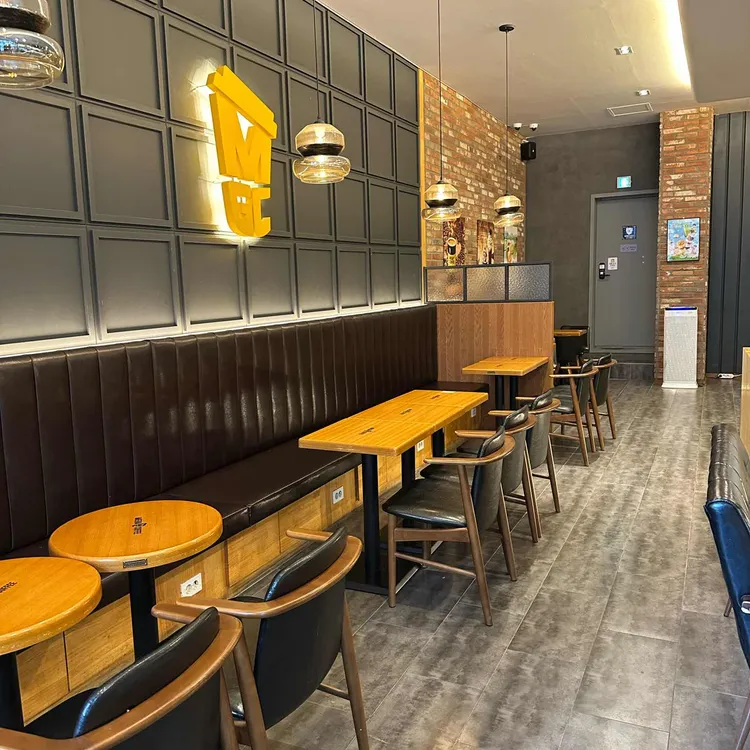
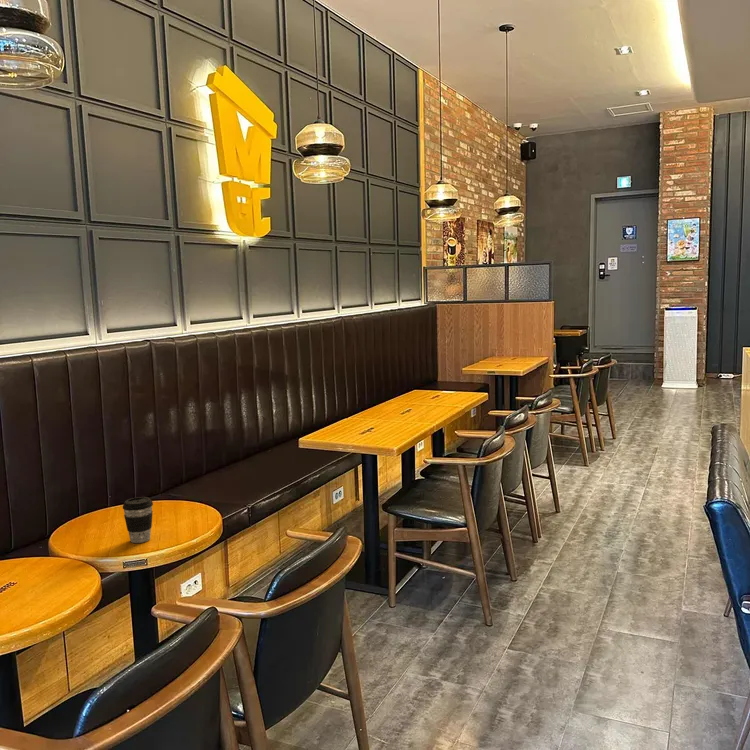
+ coffee cup [122,496,154,544]
